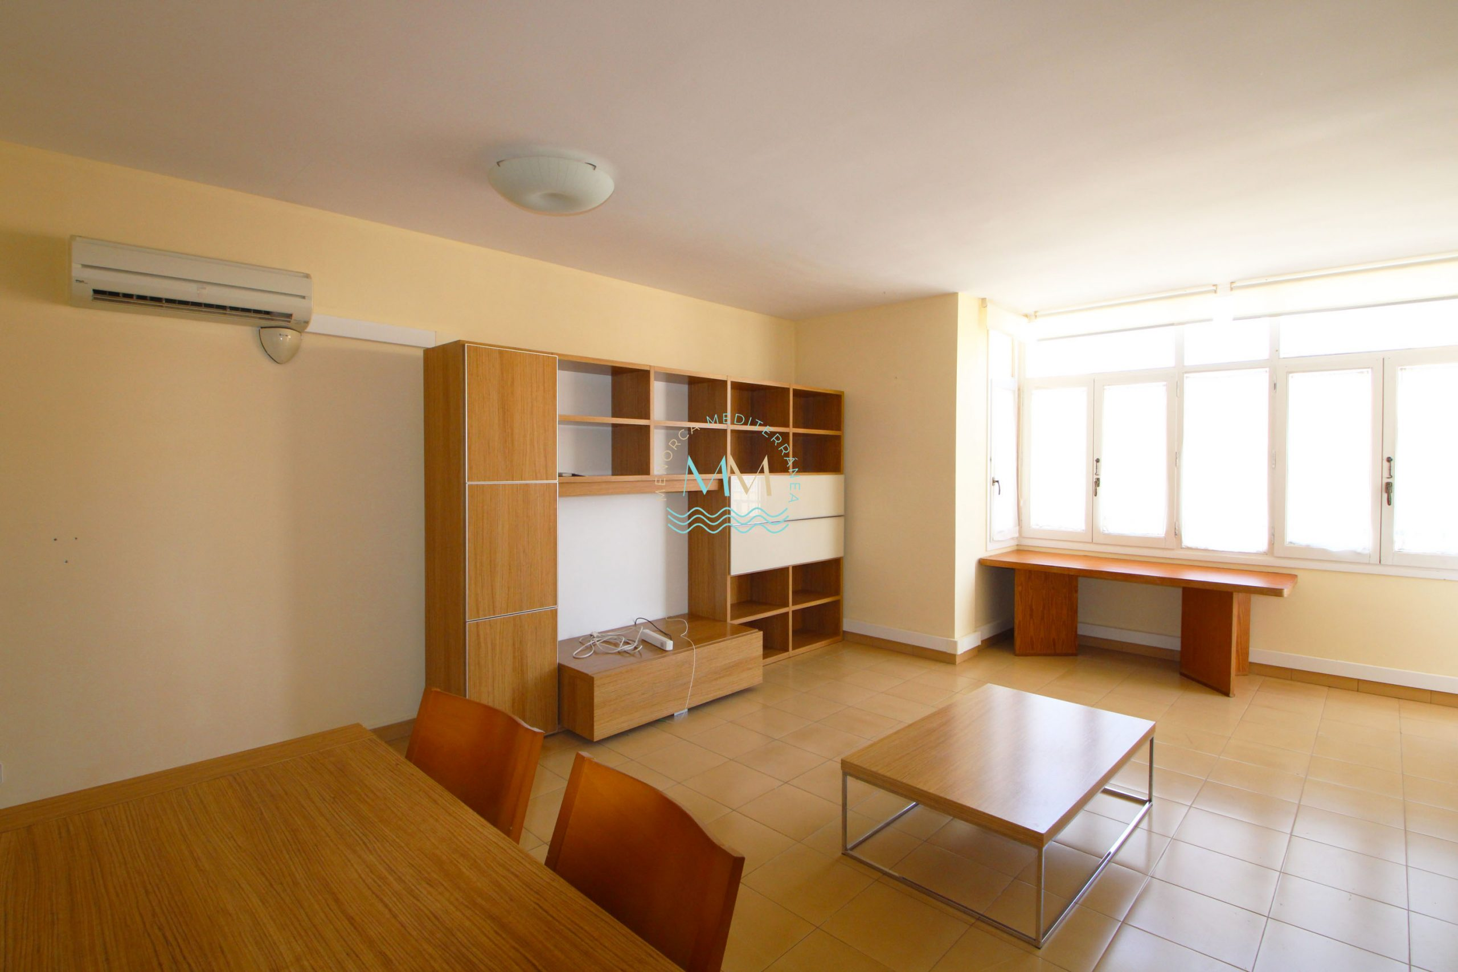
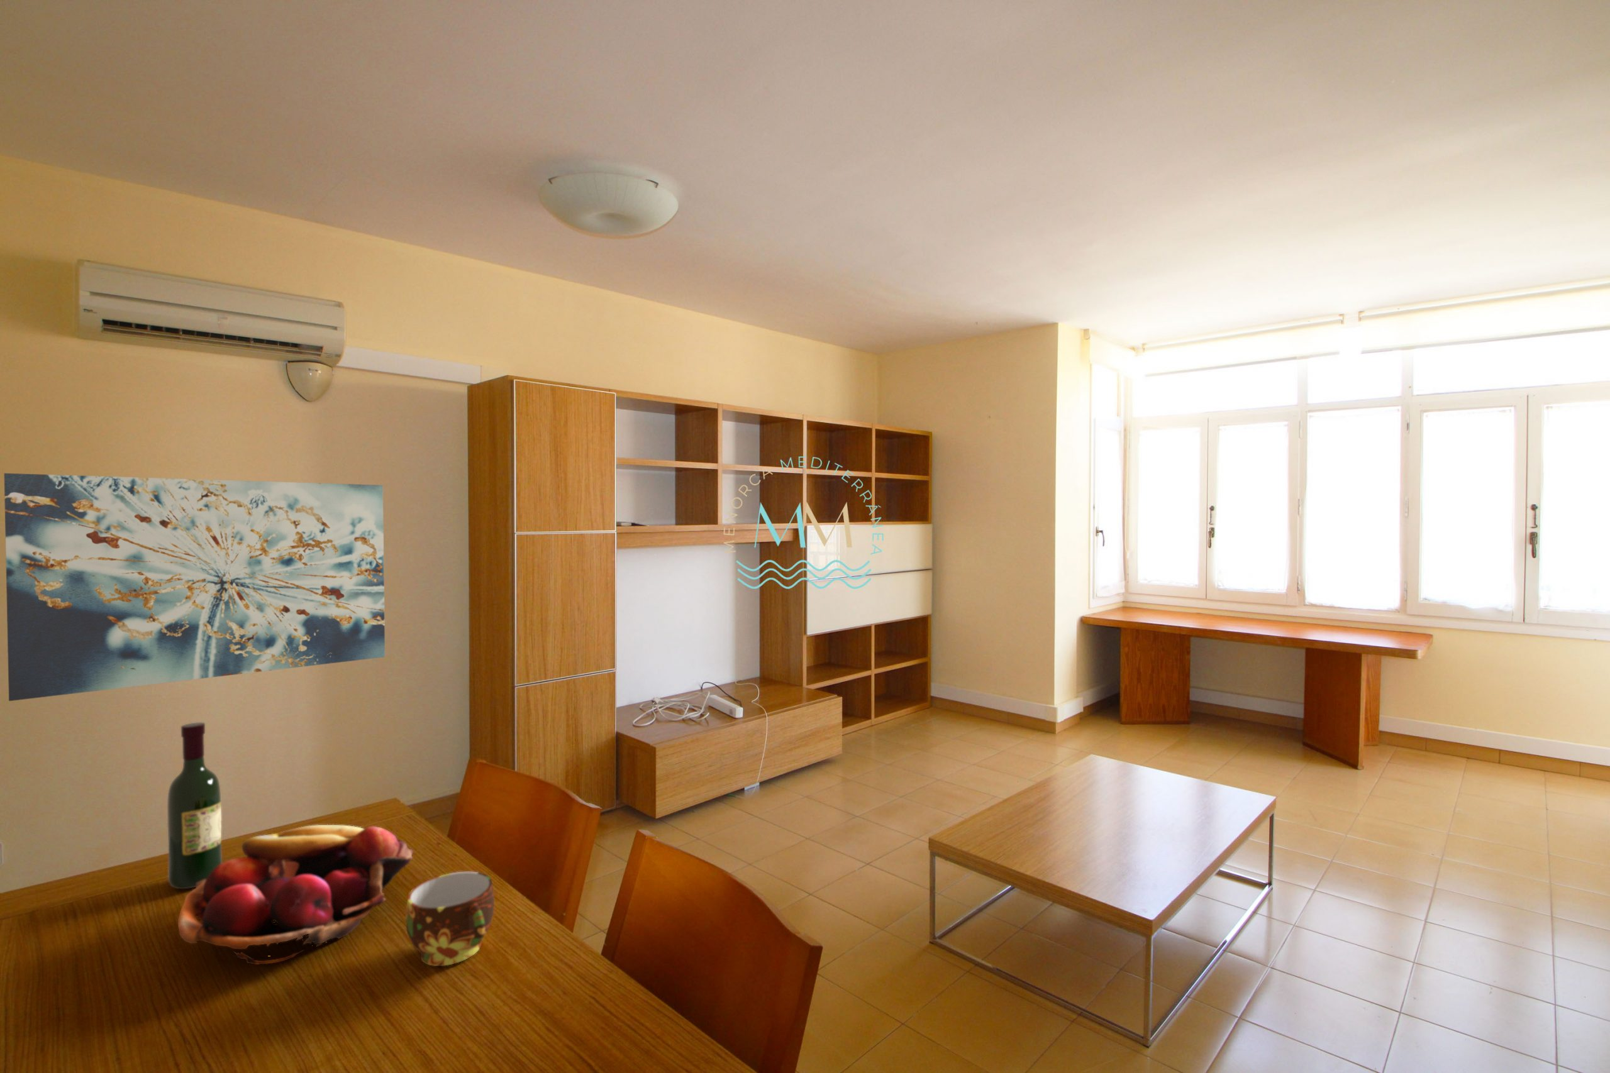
+ wall art [4,473,386,702]
+ wine bottle [167,722,223,890]
+ cup [405,872,495,966]
+ fruit basket [177,824,414,965]
